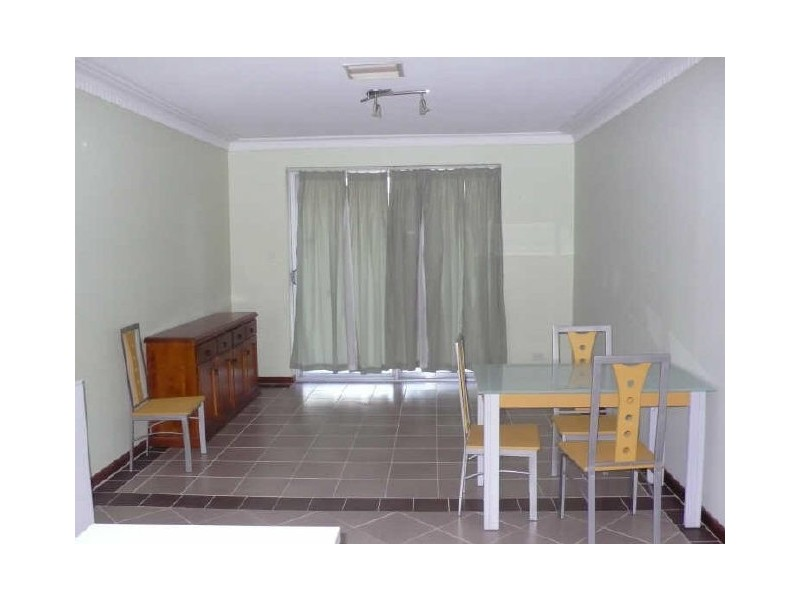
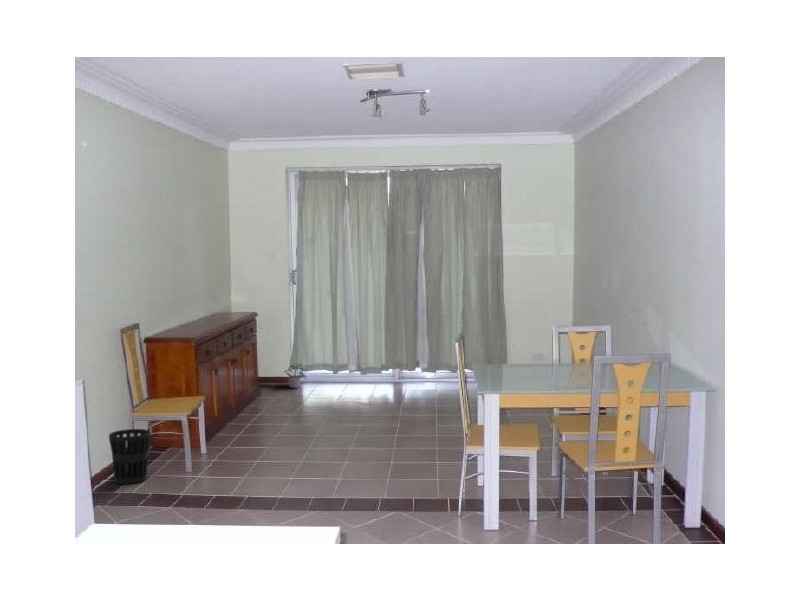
+ potted plant [282,363,312,389]
+ wastebasket [108,428,152,485]
